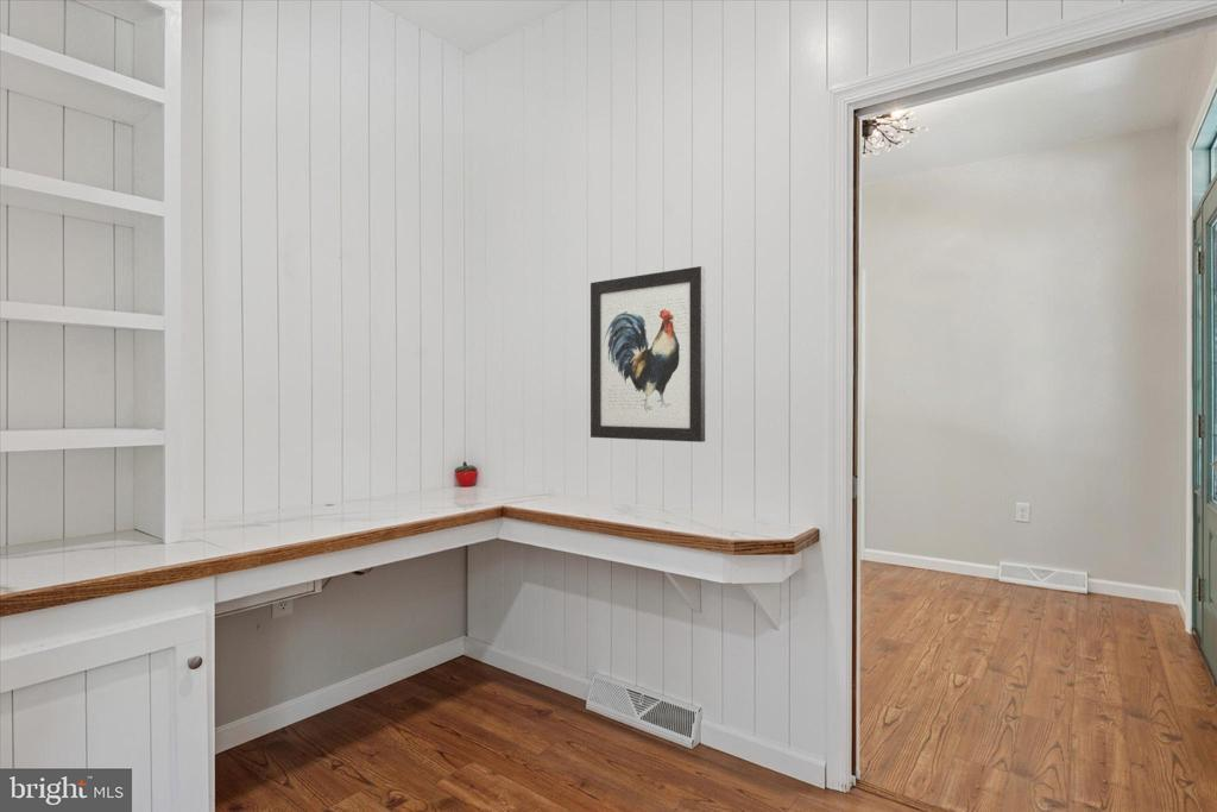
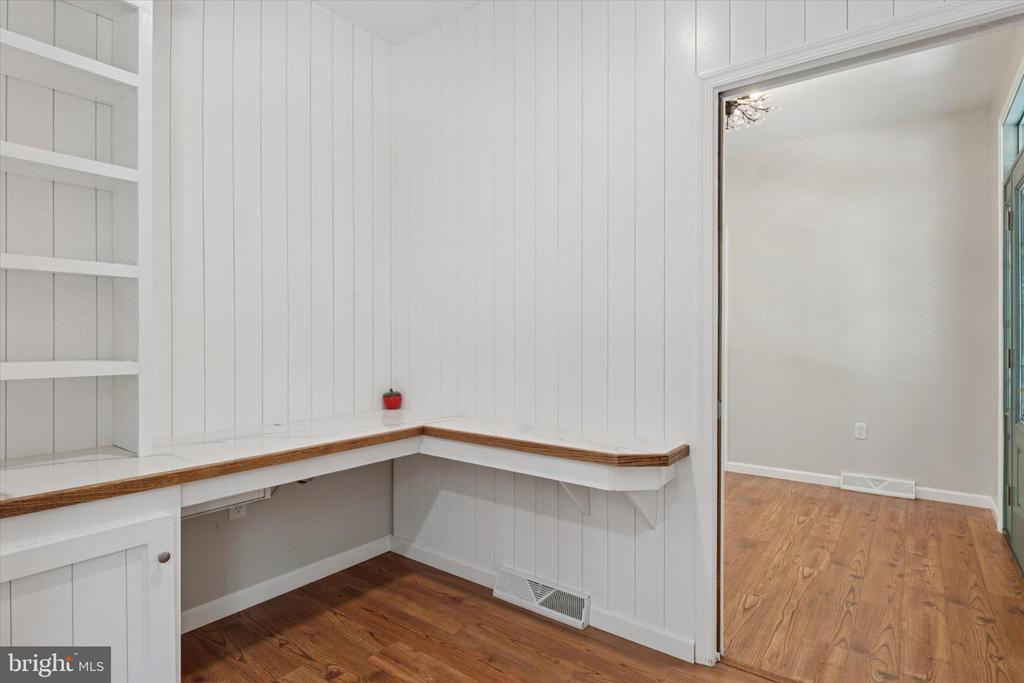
- wall art [589,265,706,443]
